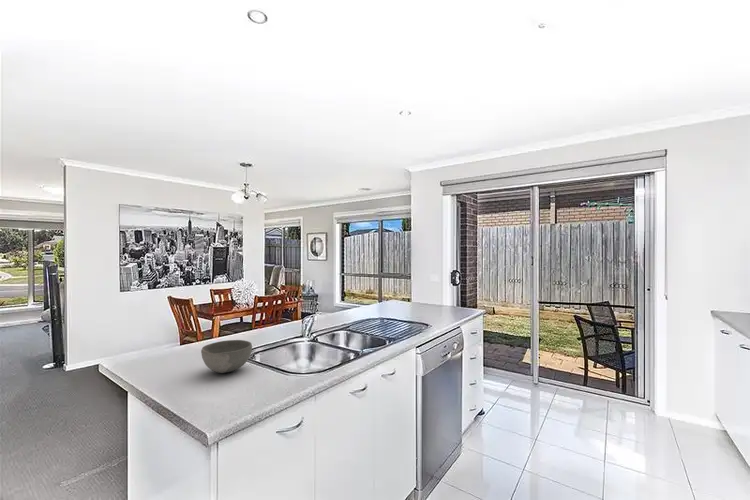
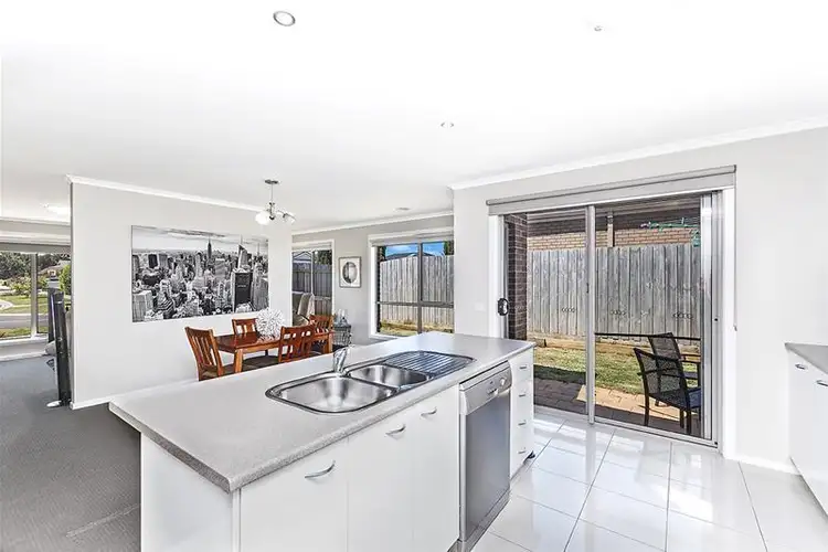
- bowl [200,339,253,374]
